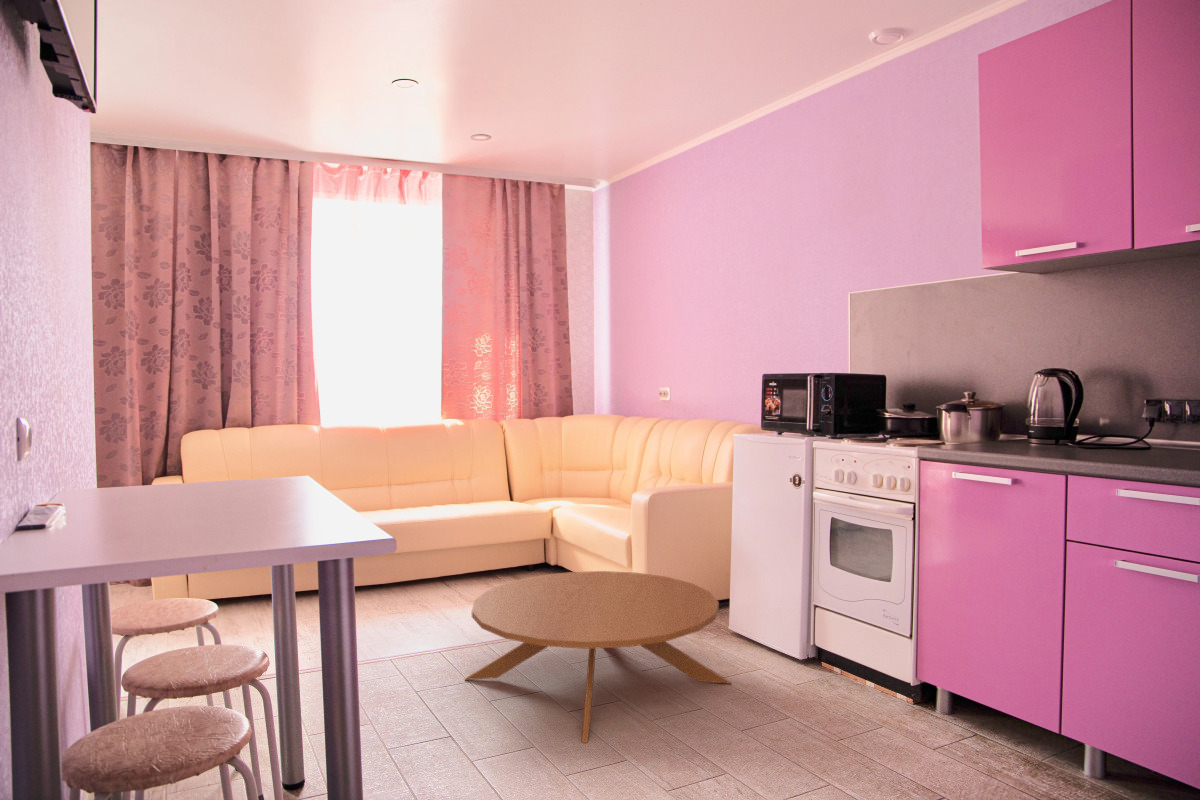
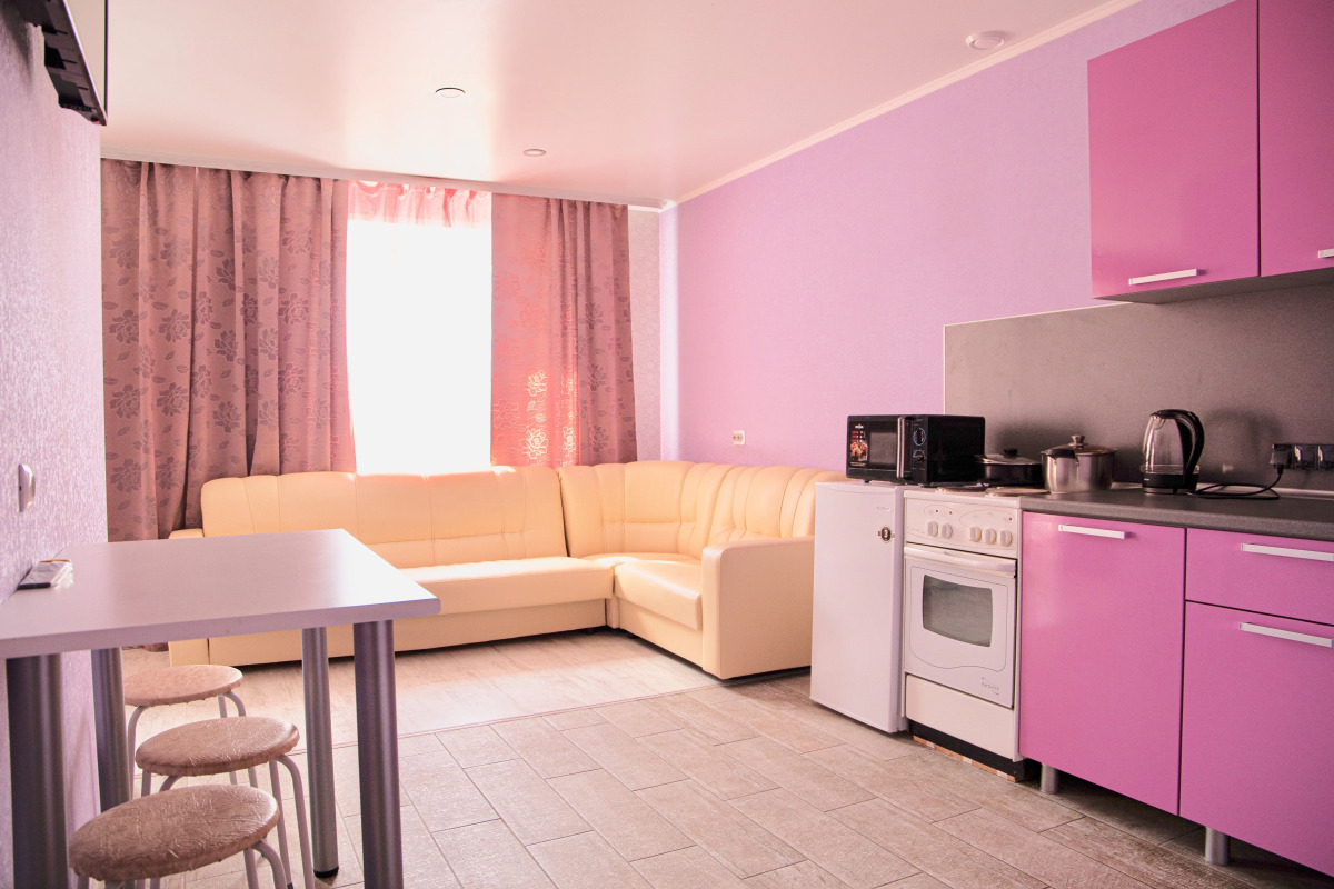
- coffee table [463,570,733,744]
